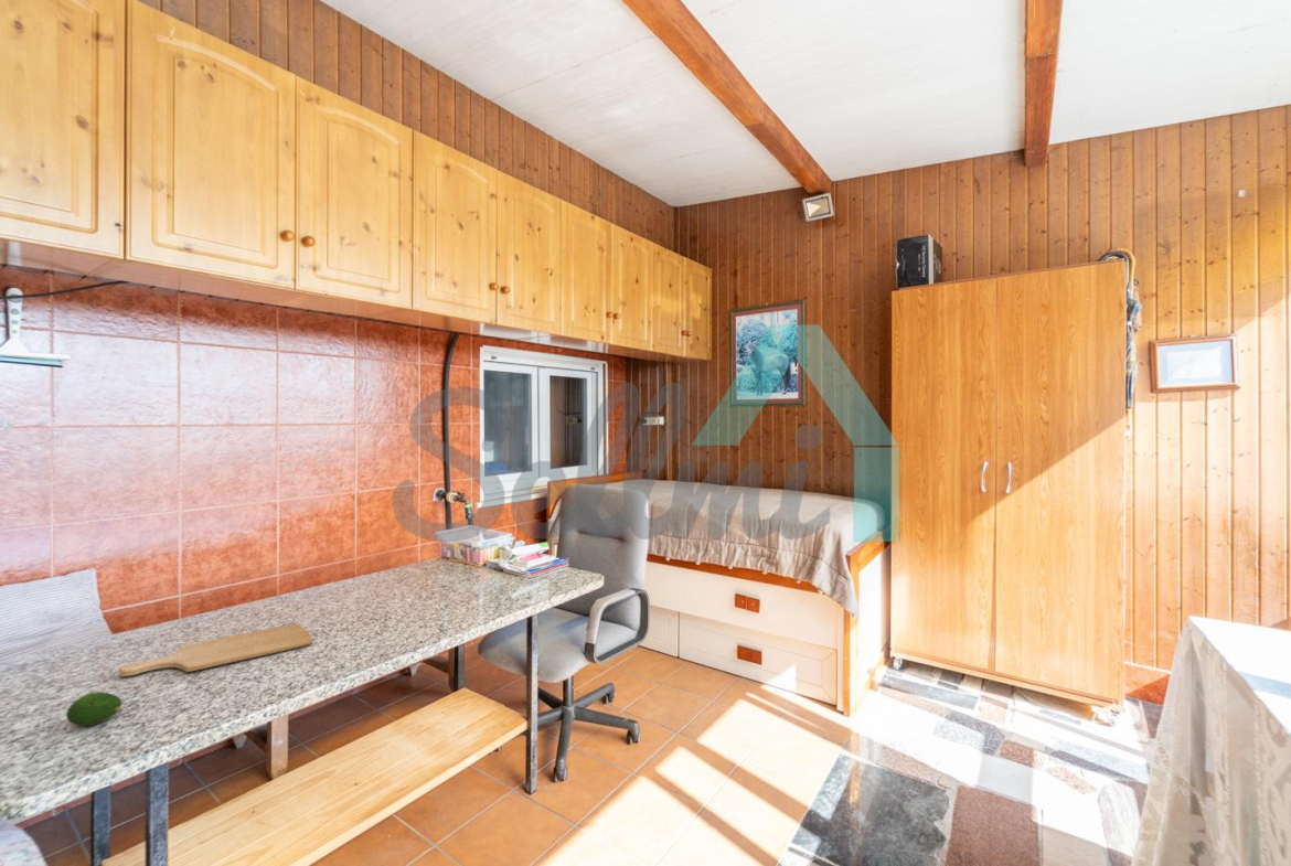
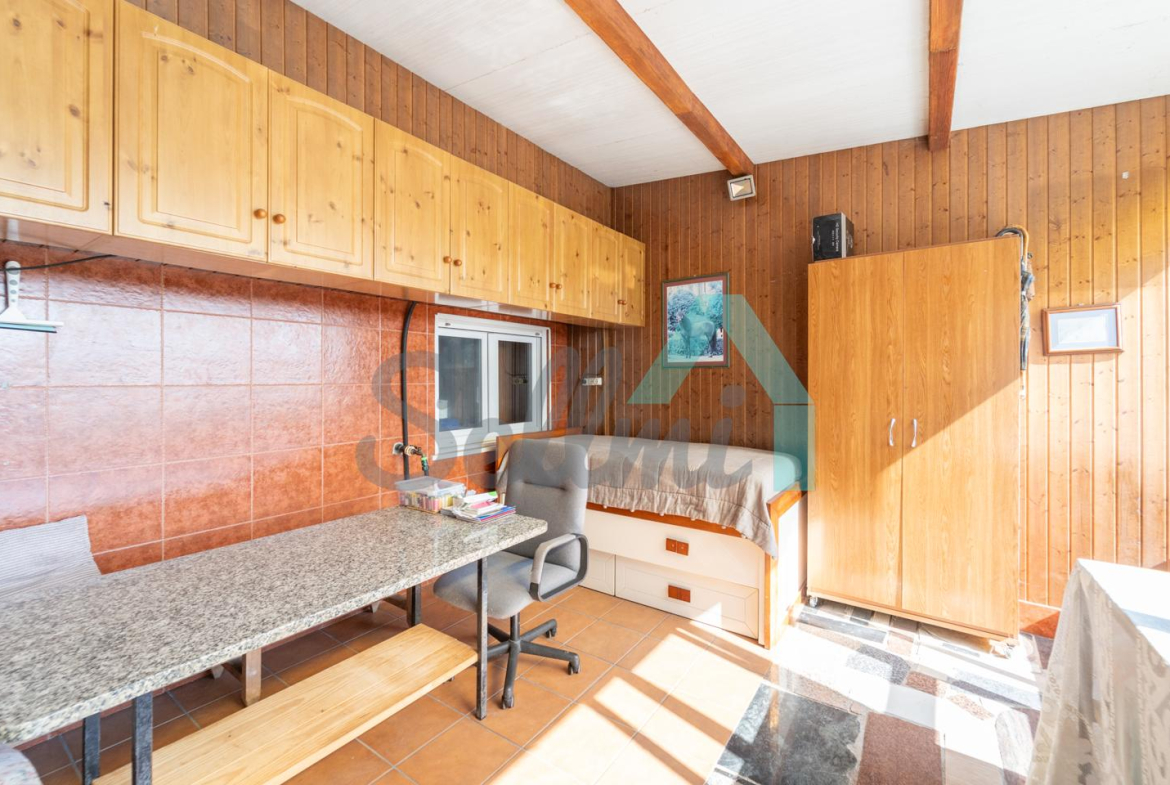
- fruit [65,691,122,727]
- chopping board [118,623,313,677]
